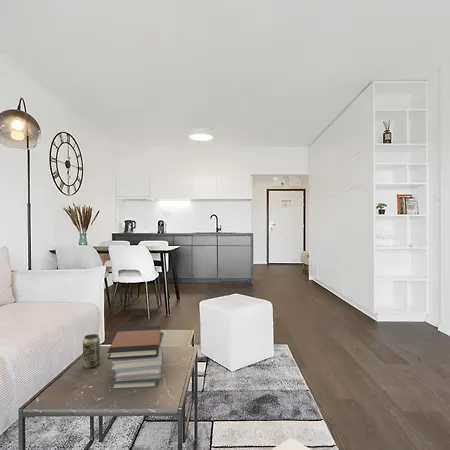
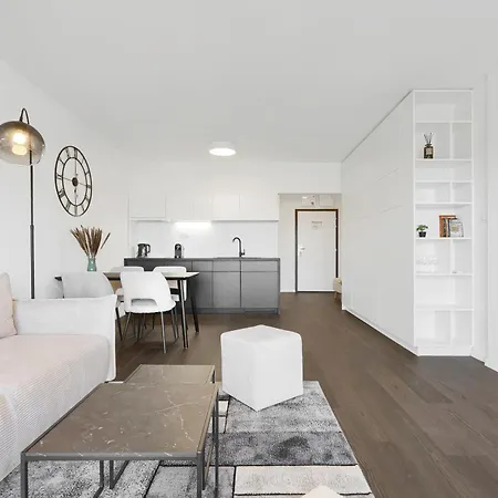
- beverage can [82,333,101,369]
- book stack [107,325,164,390]
